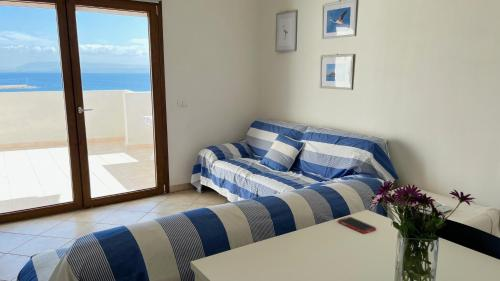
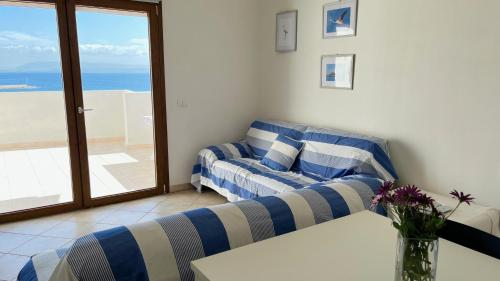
- cell phone [337,216,377,234]
